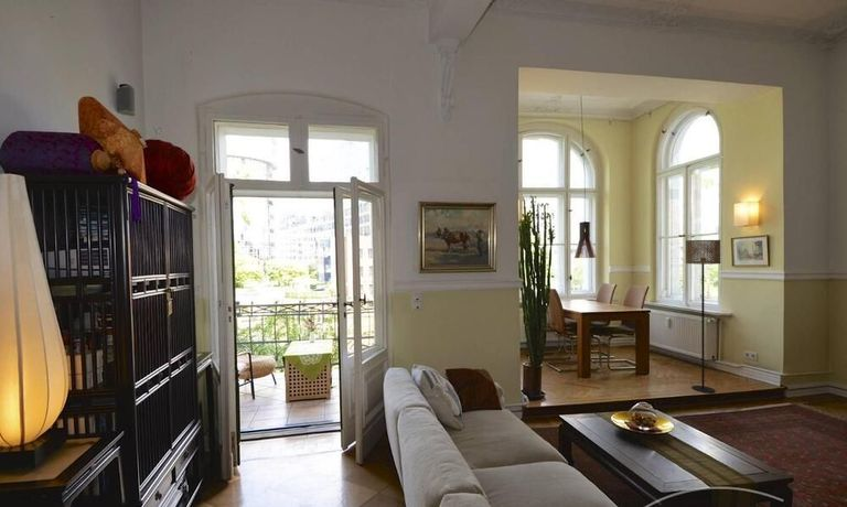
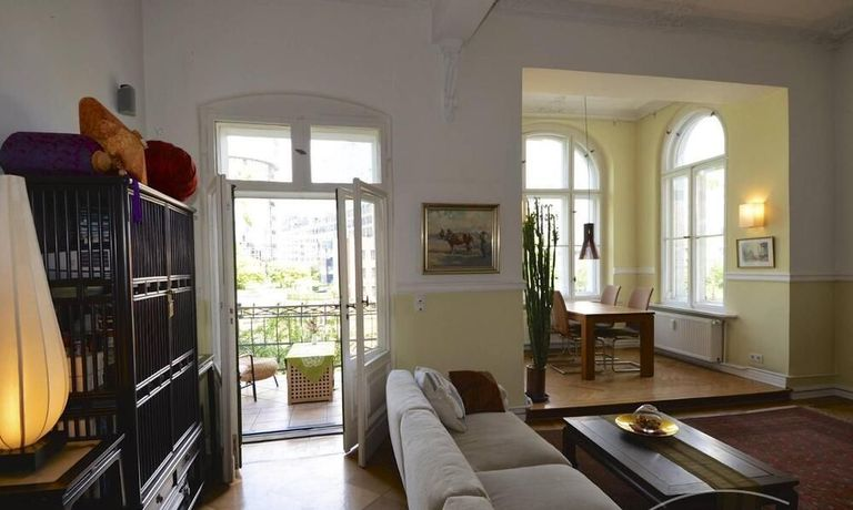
- floor lamp [685,239,721,393]
